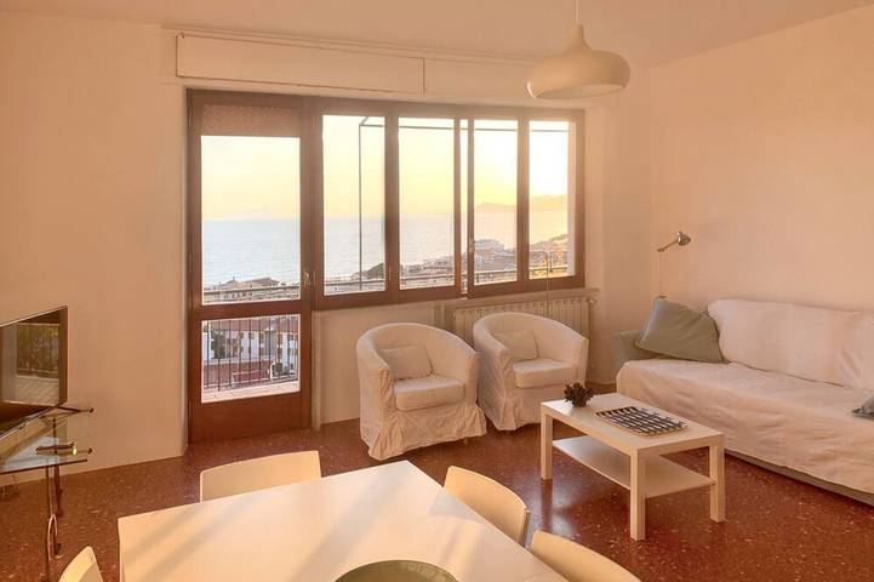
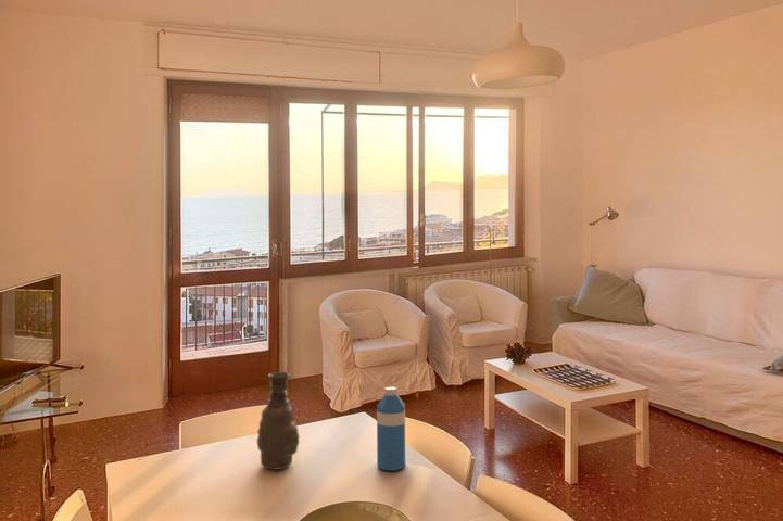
+ vase [256,371,300,471]
+ water bottle [376,386,406,472]
